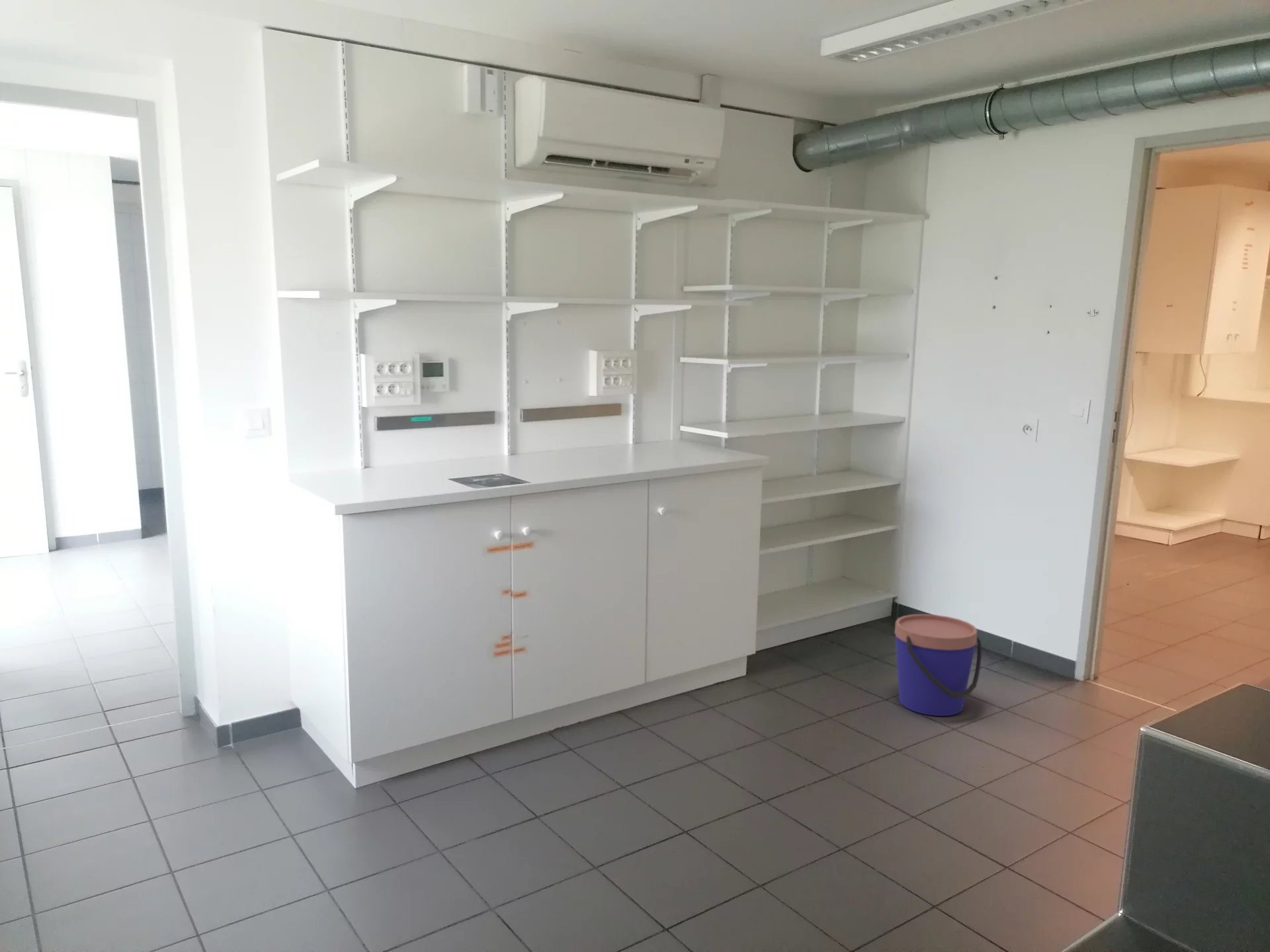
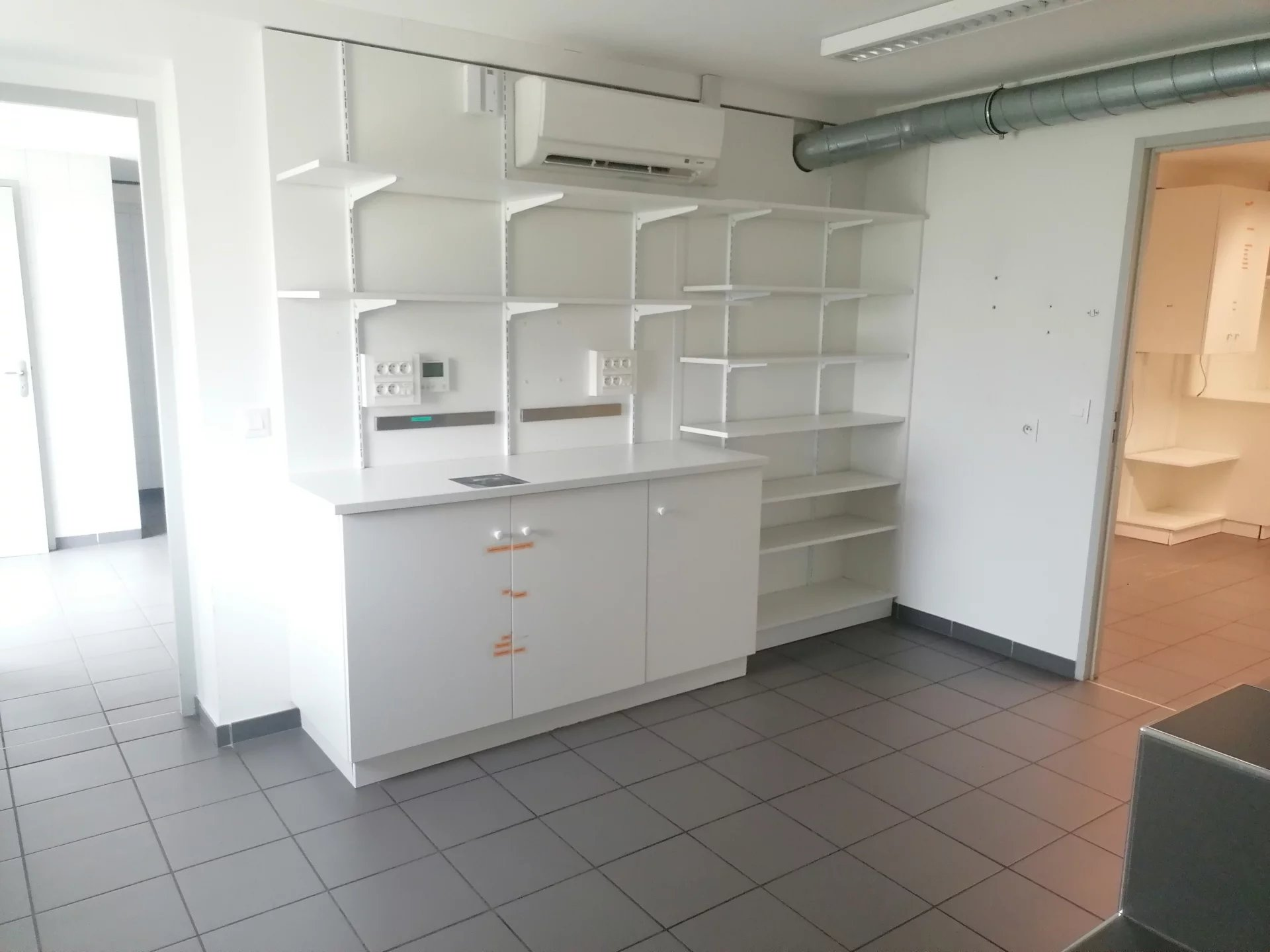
- bucket [894,614,982,717]
